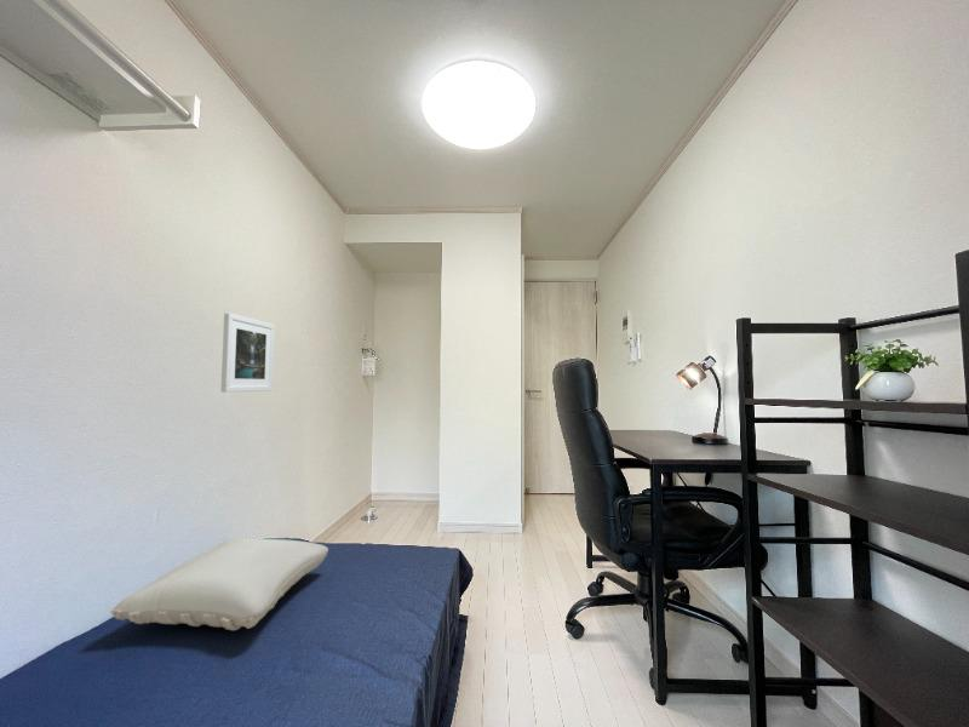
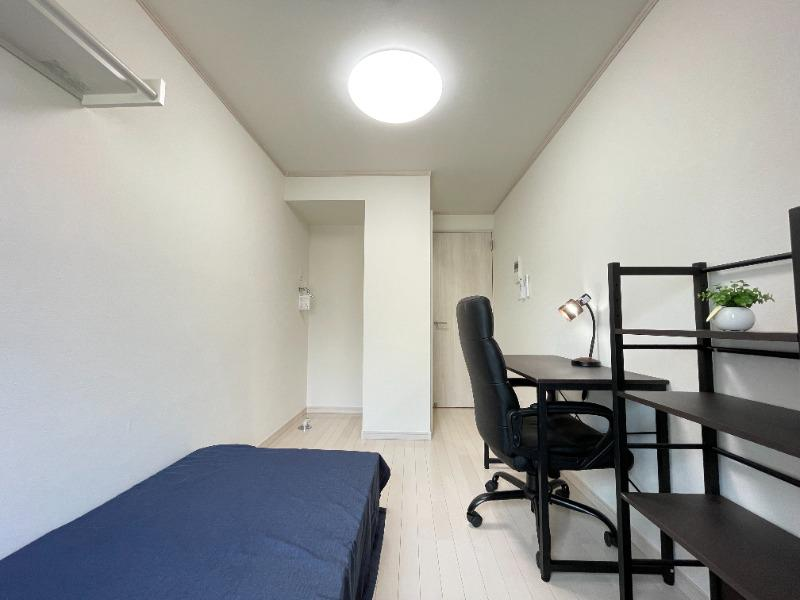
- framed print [220,311,275,394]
- pillow [109,538,329,631]
